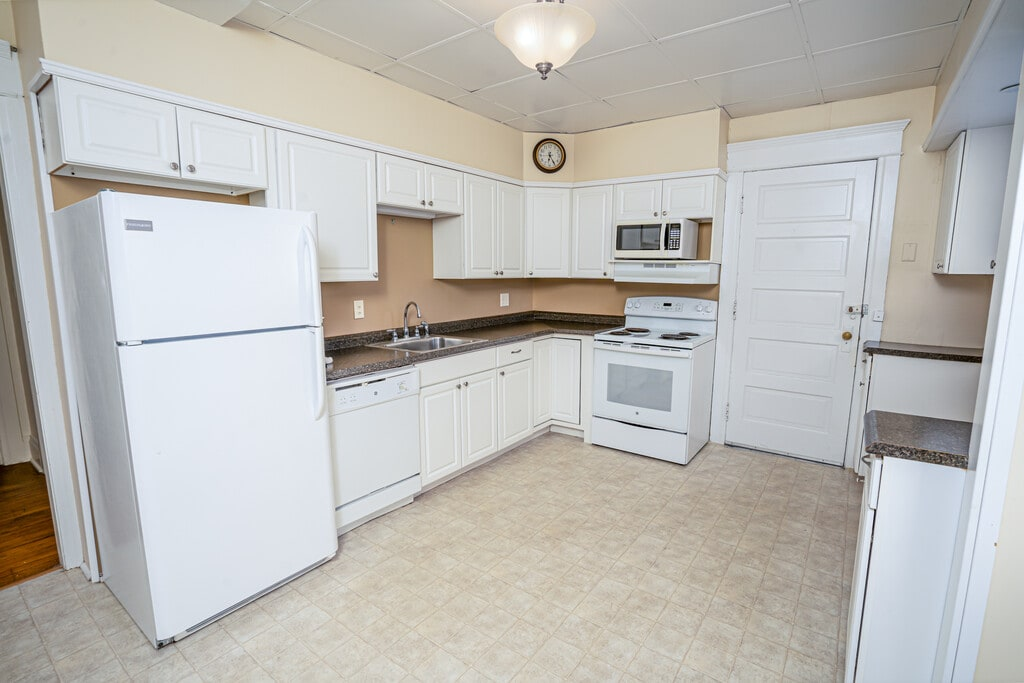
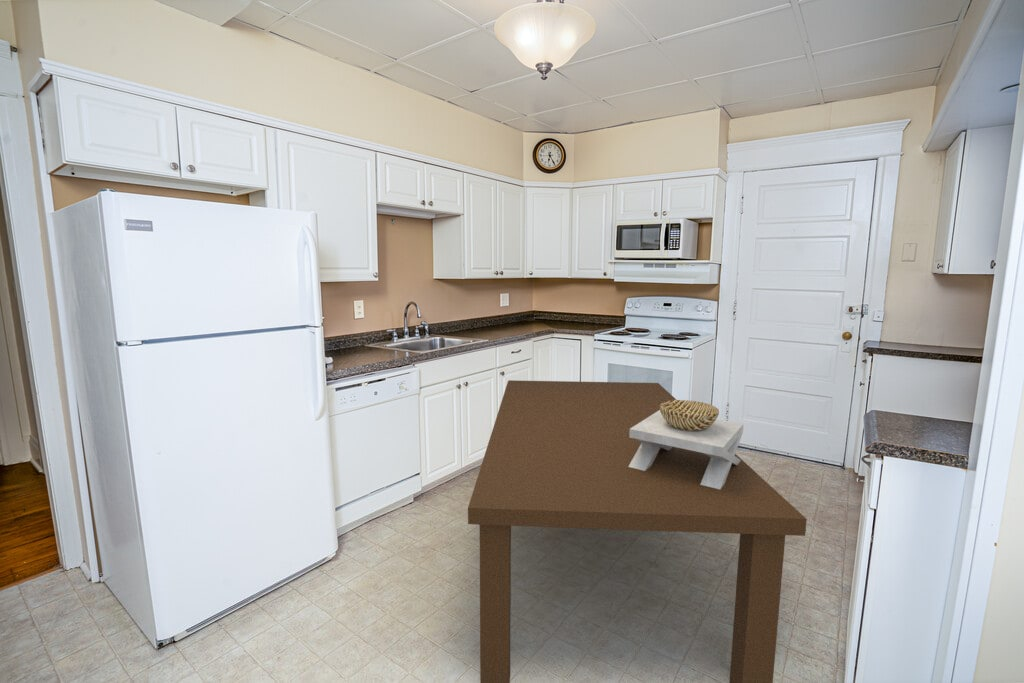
+ dining table [467,379,808,683]
+ decorative bowl [628,399,744,489]
